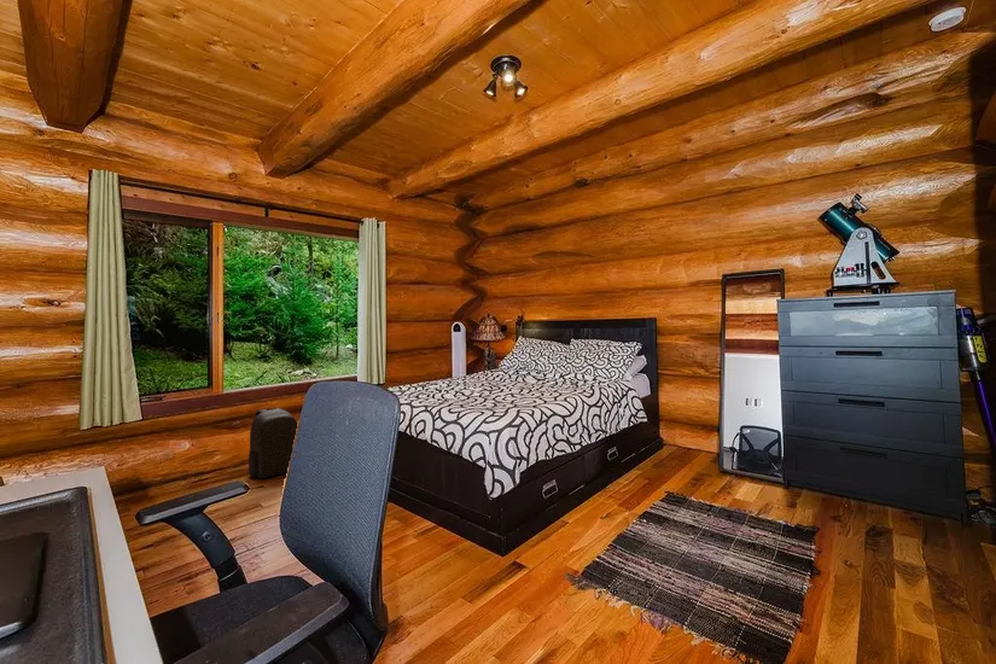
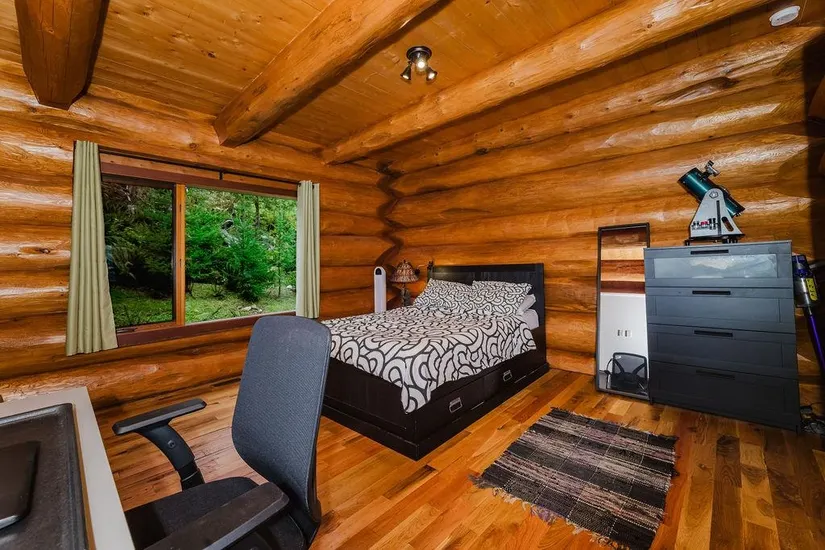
- backpack [247,406,298,479]
